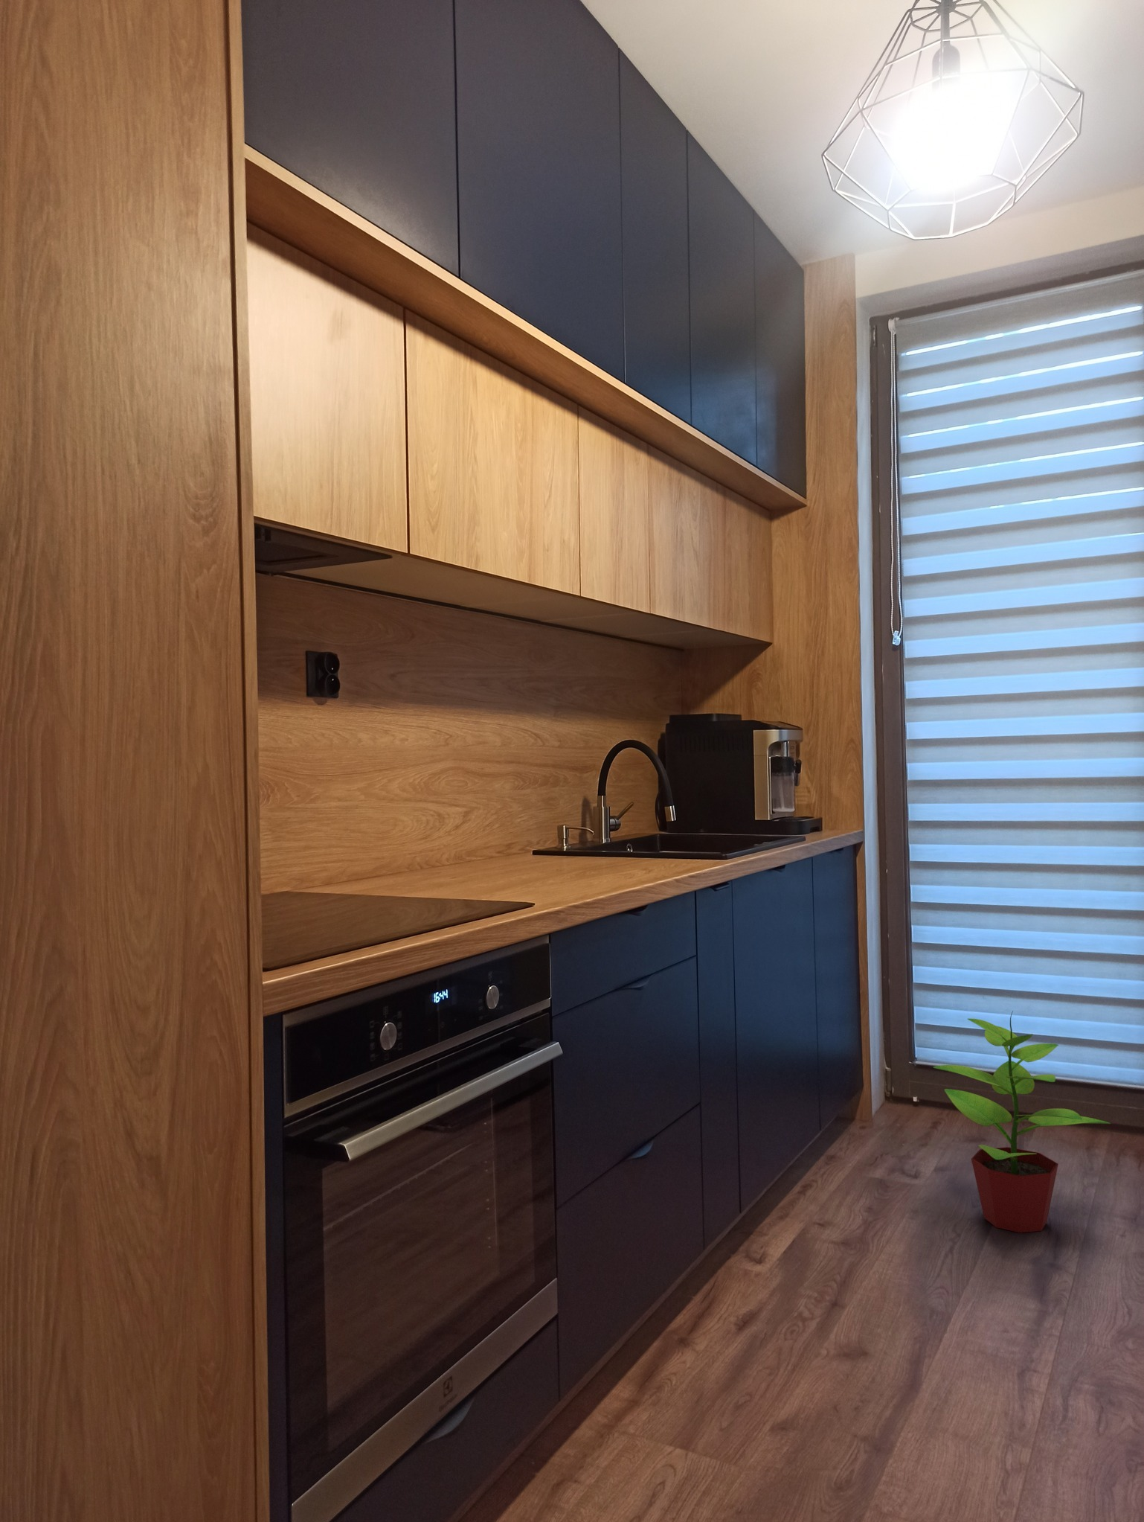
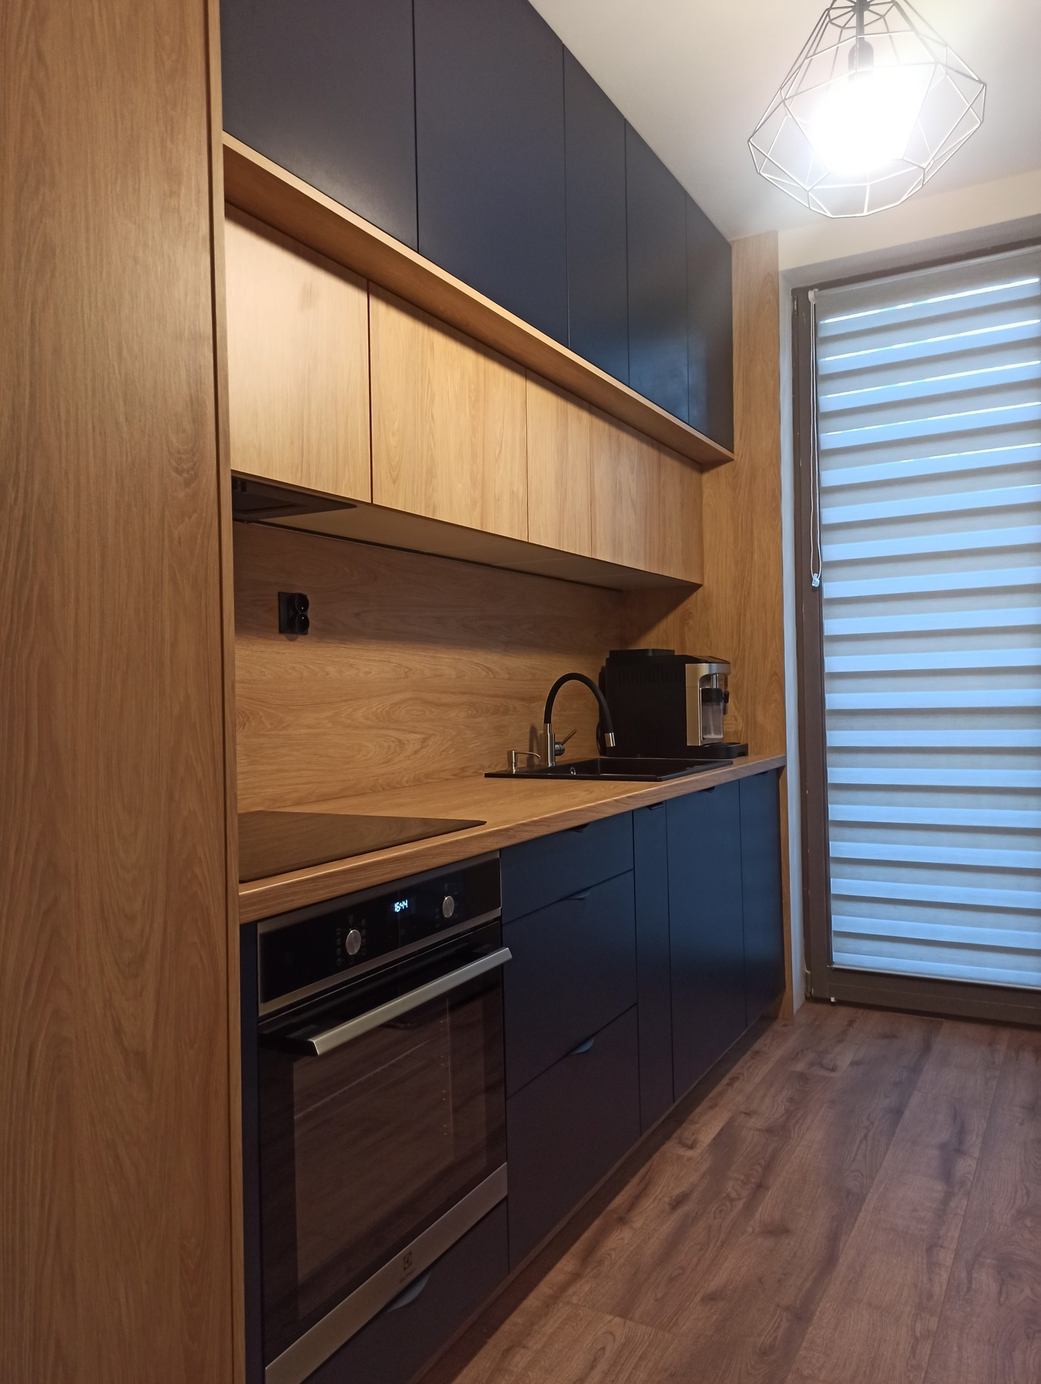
- potted plant [933,1010,1112,1233]
